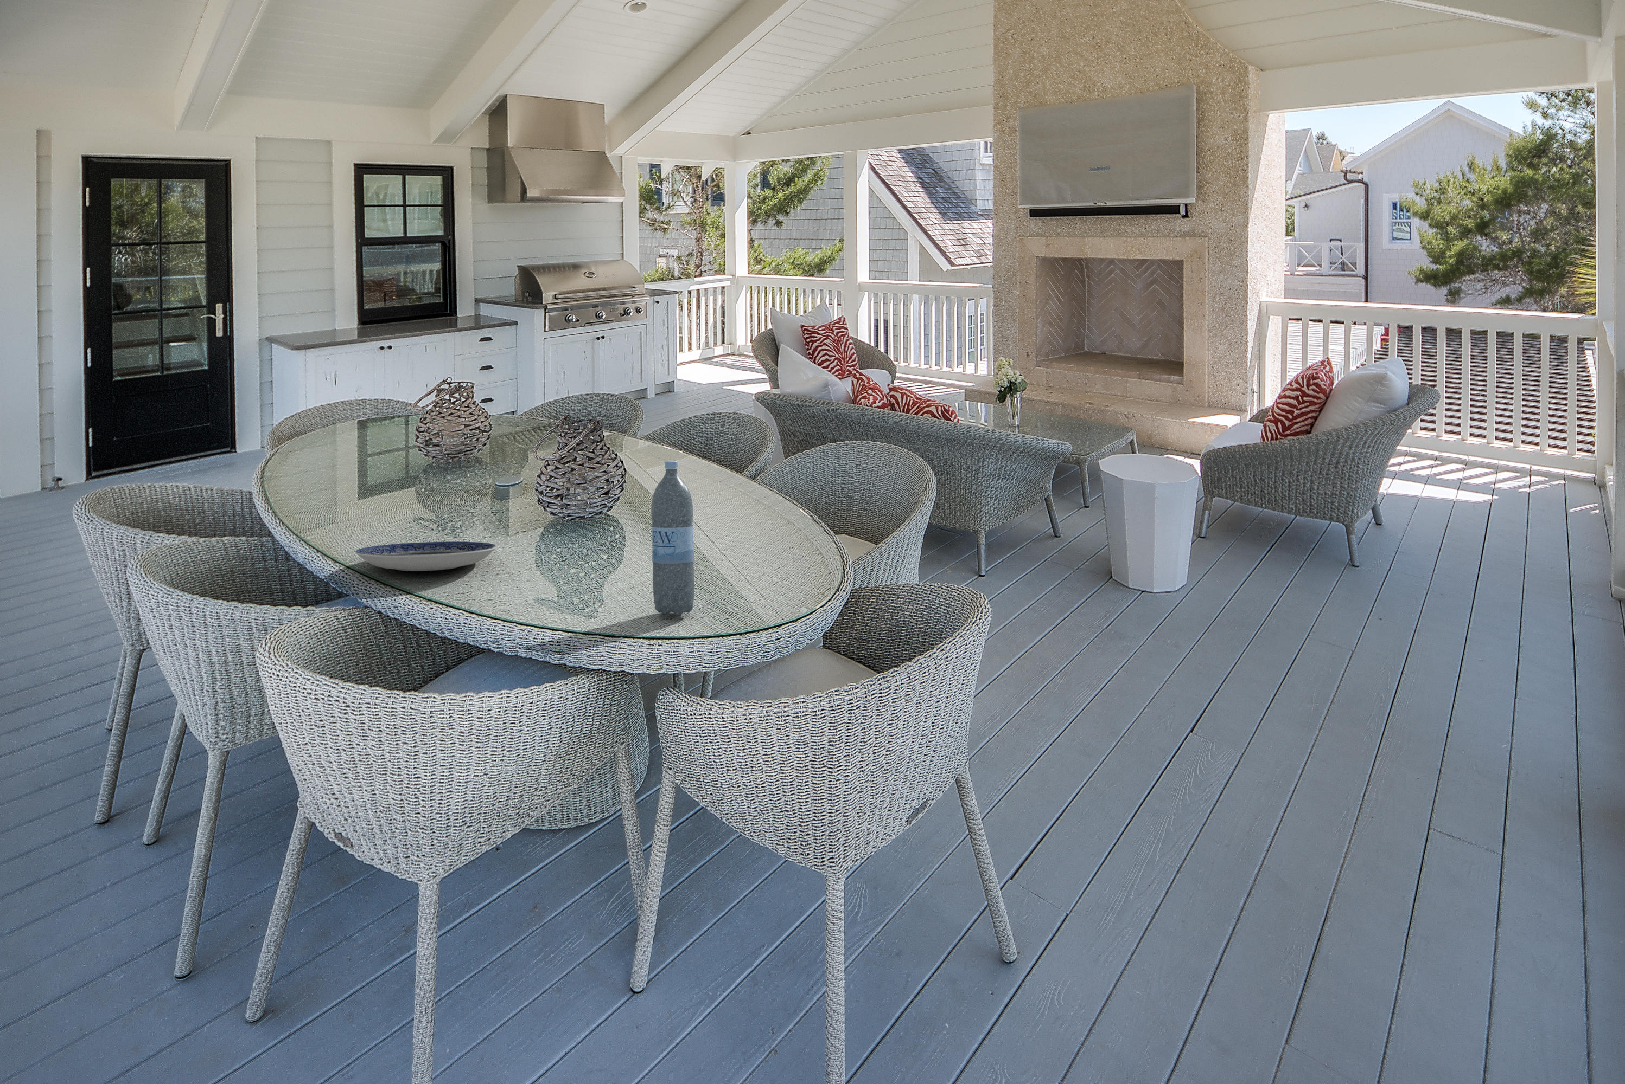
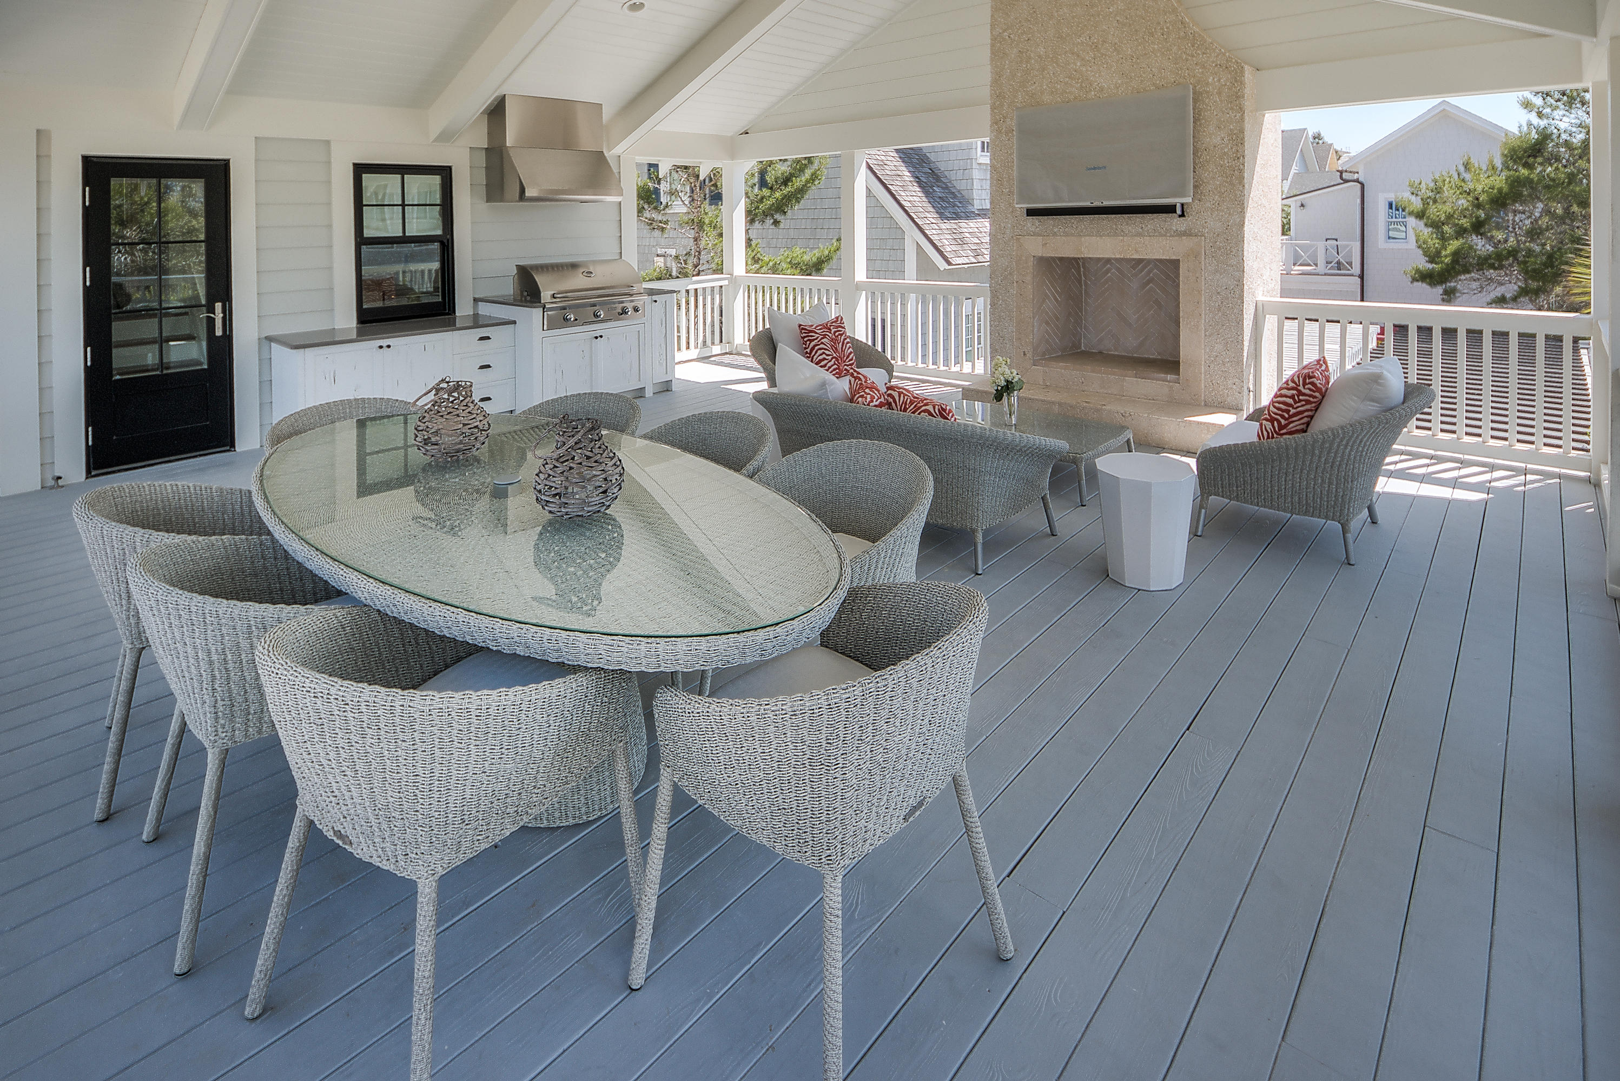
- water bottle [650,461,695,615]
- plate [355,541,496,572]
